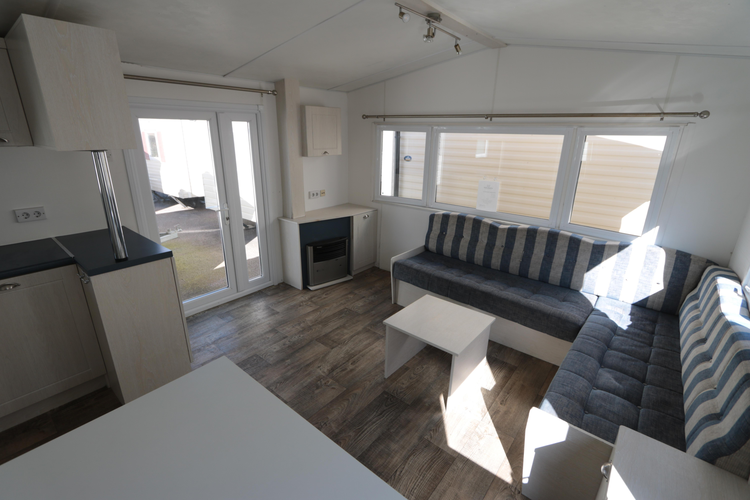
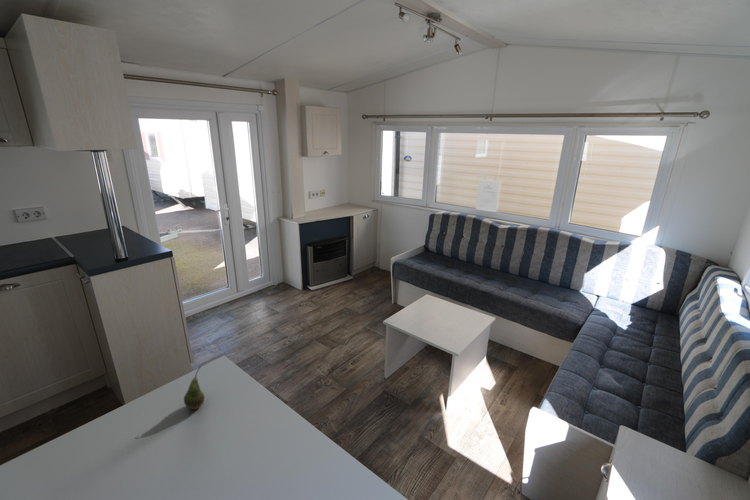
+ fruit [183,365,205,411]
